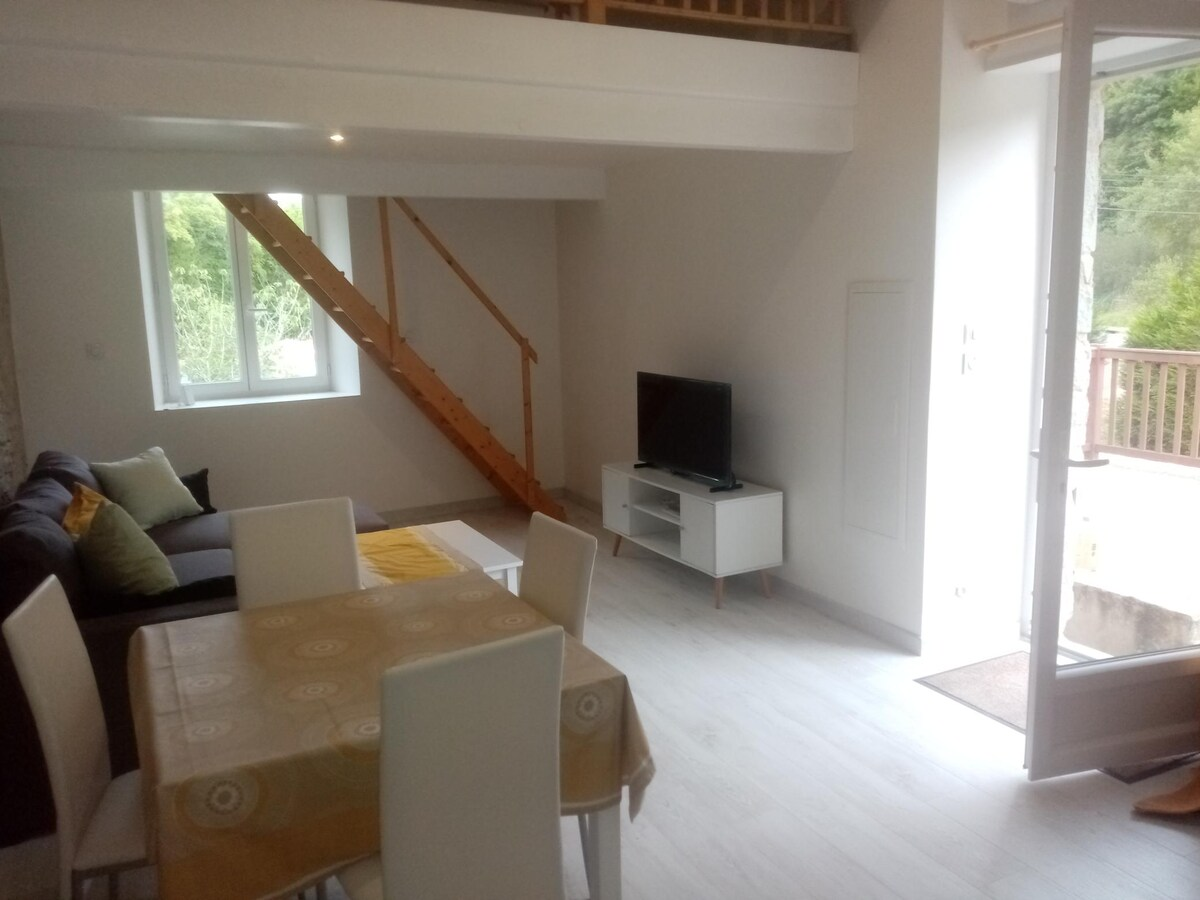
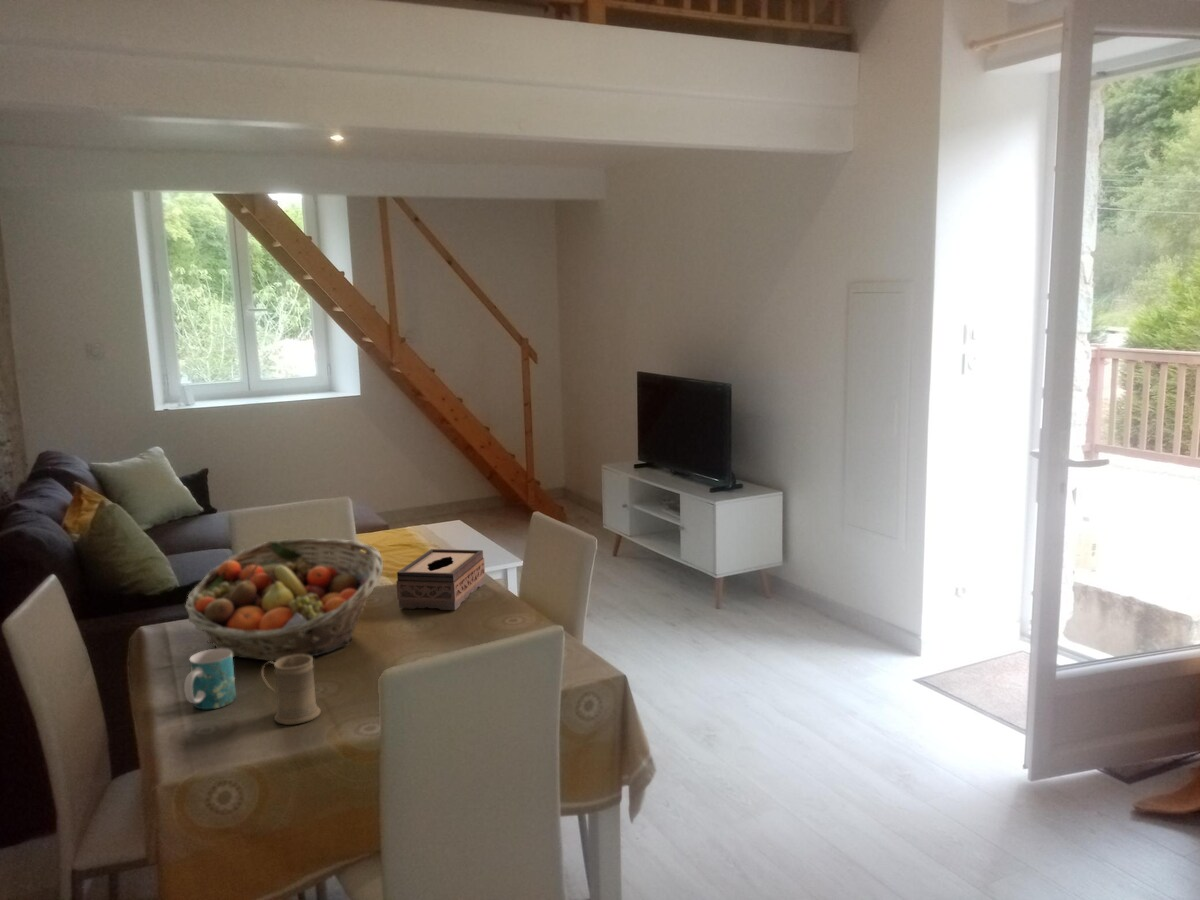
+ tissue box [395,548,486,611]
+ mug [183,648,237,710]
+ fruit basket [184,537,384,662]
+ mug [260,655,322,726]
